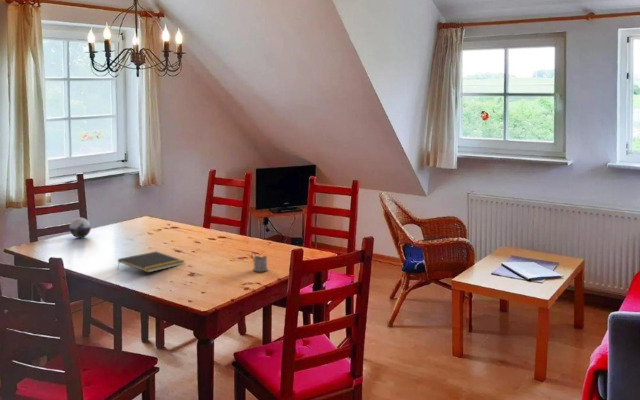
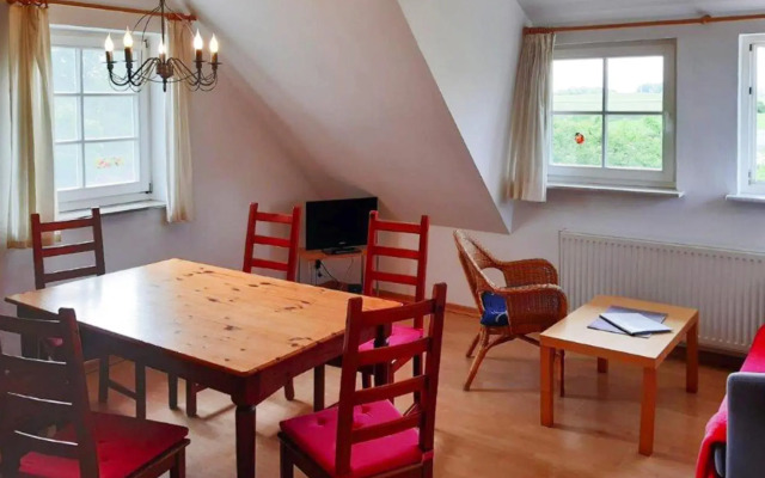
- notepad [117,251,186,274]
- tea glass holder [250,251,269,272]
- decorative orb [68,217,92,239]
